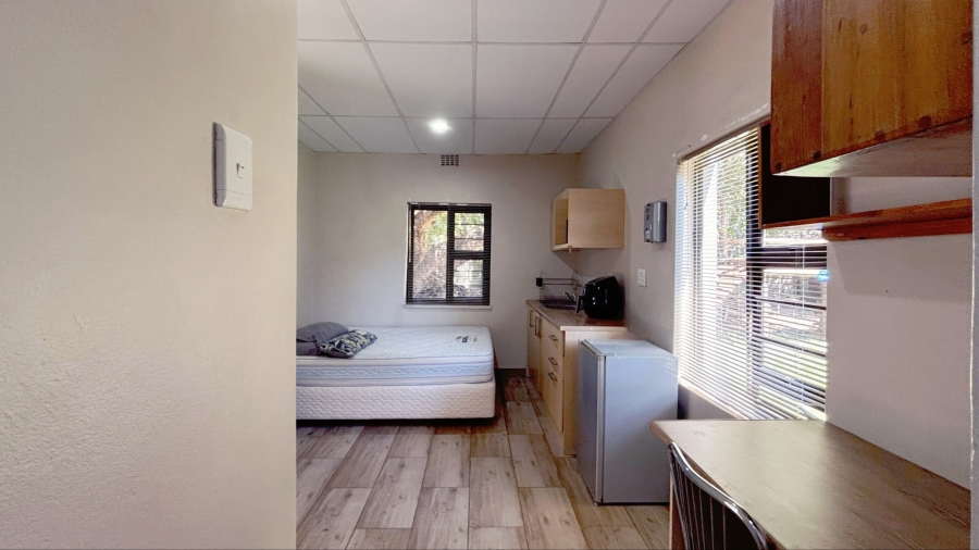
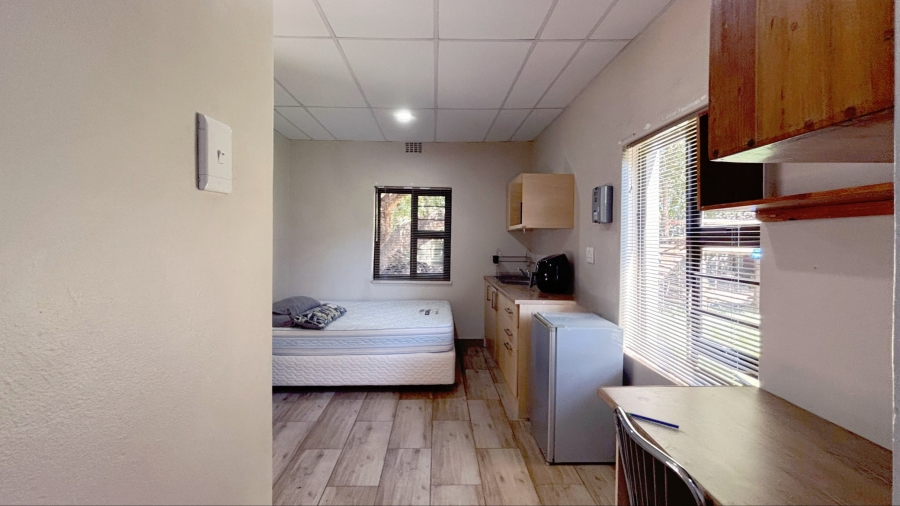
+ pen [625,411,680,430]
